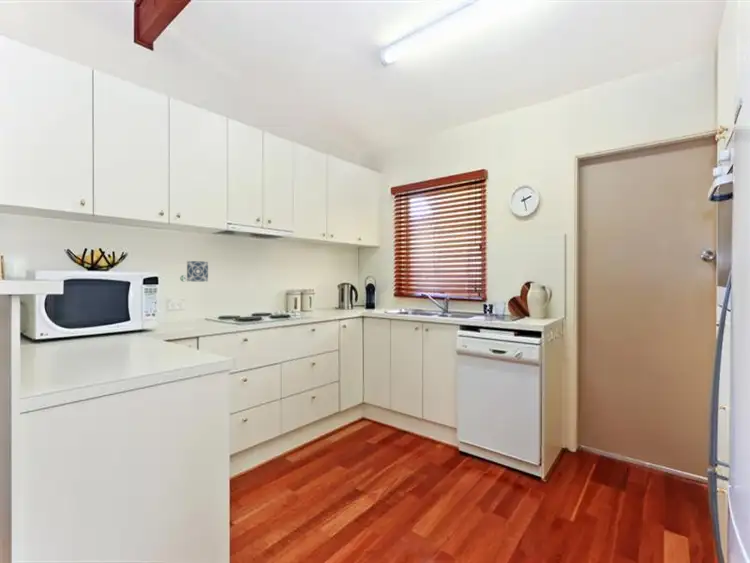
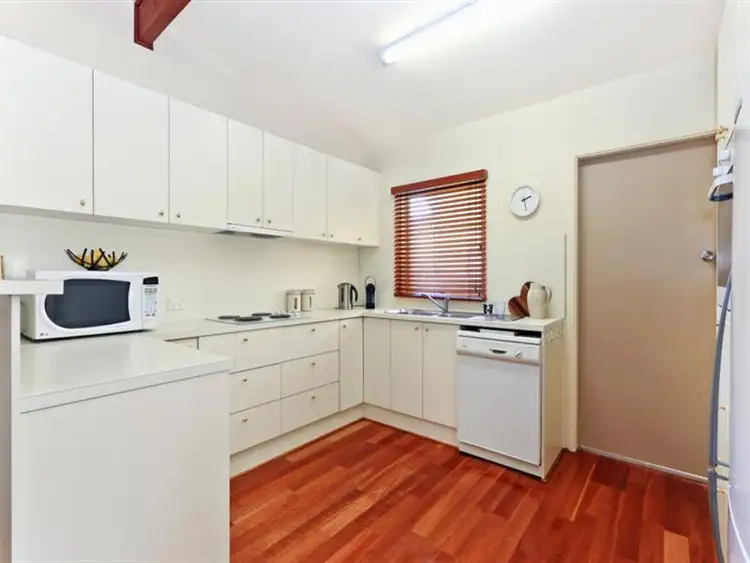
- decorative tile [179,260,209,282]
